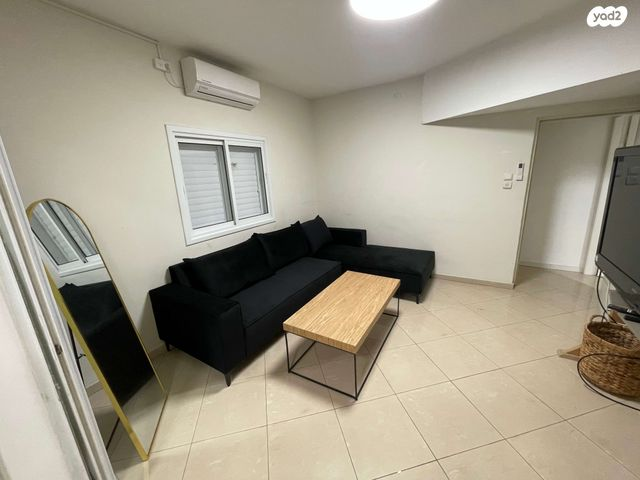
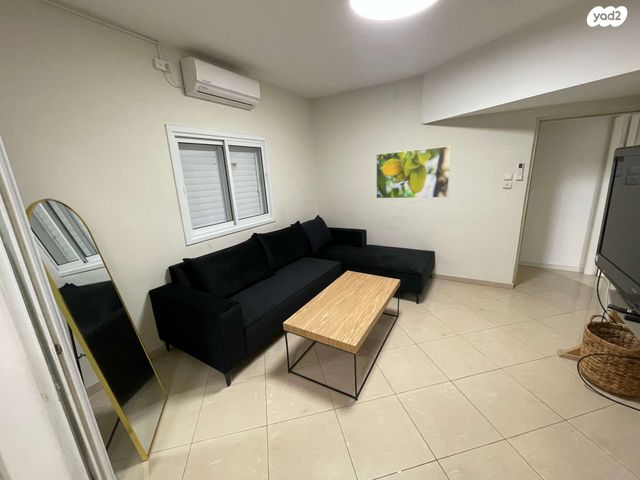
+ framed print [375,145,452,200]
